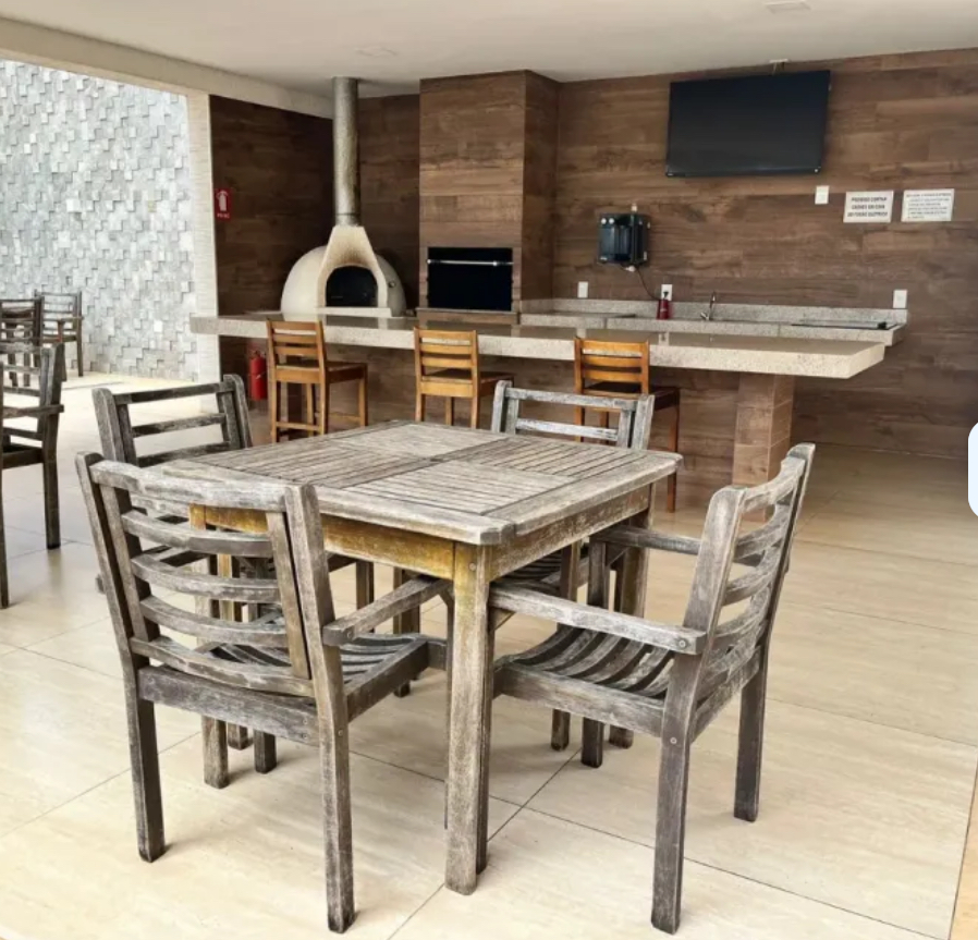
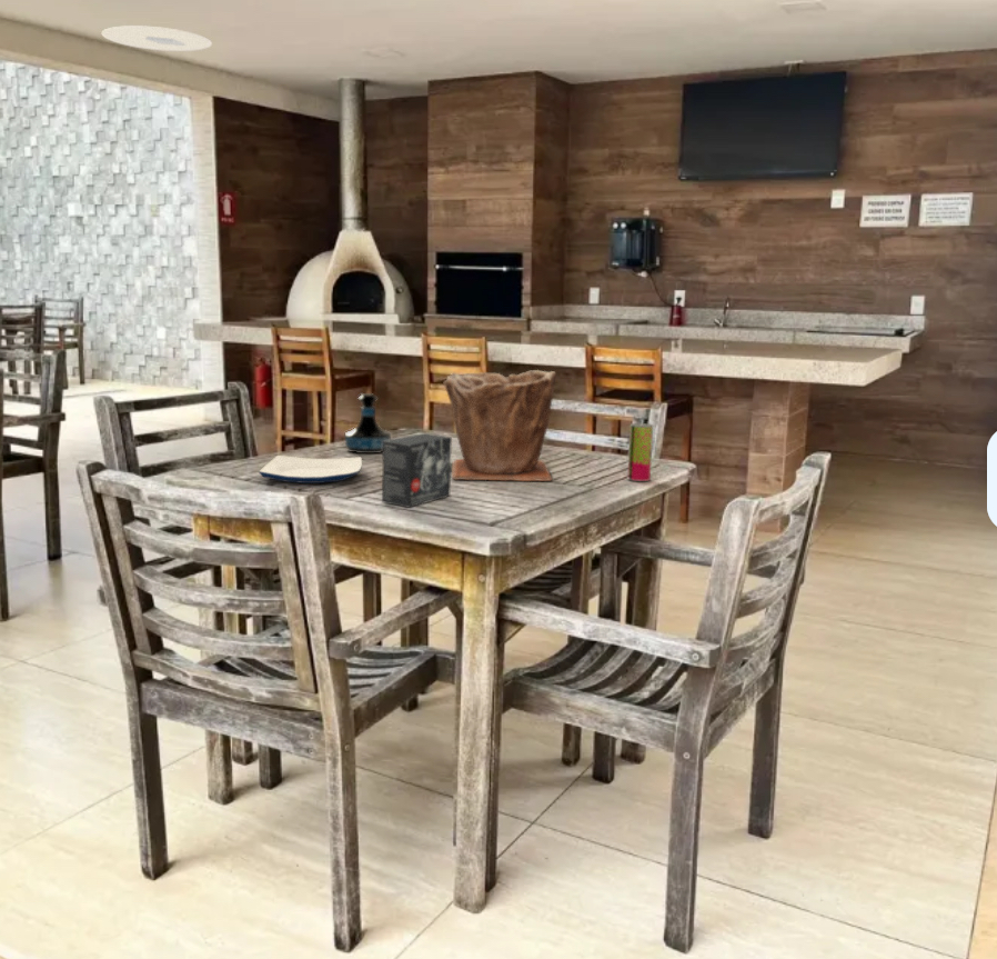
+ tequila bottle [344,392,392,454]
+ plate [258,454,363,485]
+ beverage can [626,422,654,482]
+ small box [381,432,453,509]
+ plant pot [443,369,557,482]
+ ceiling light [100,24,213,52]
